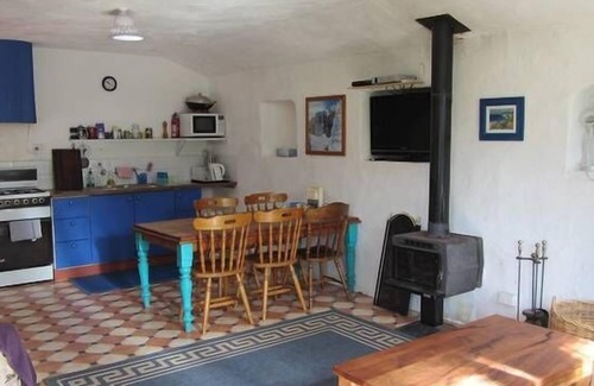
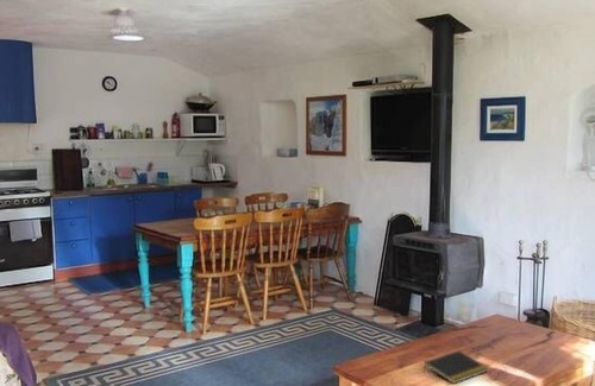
+ notepad [422,349,489,385]
